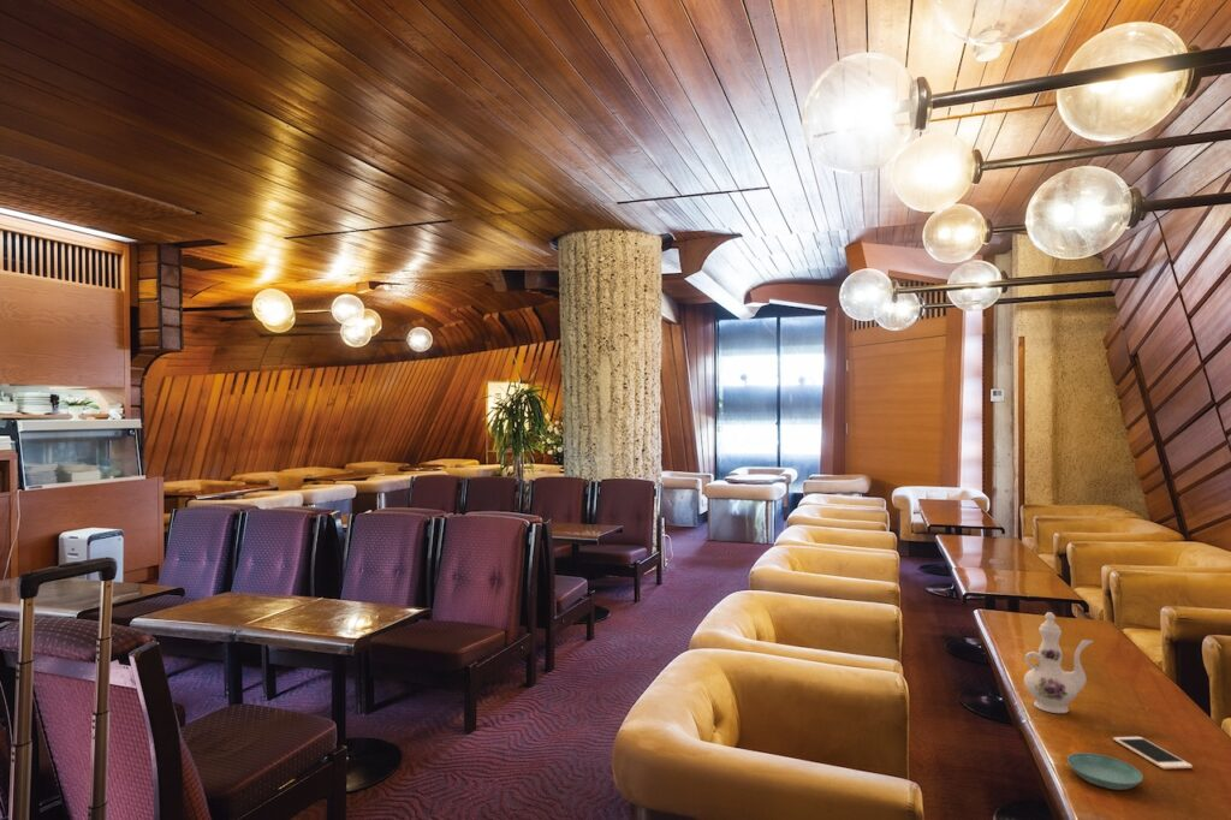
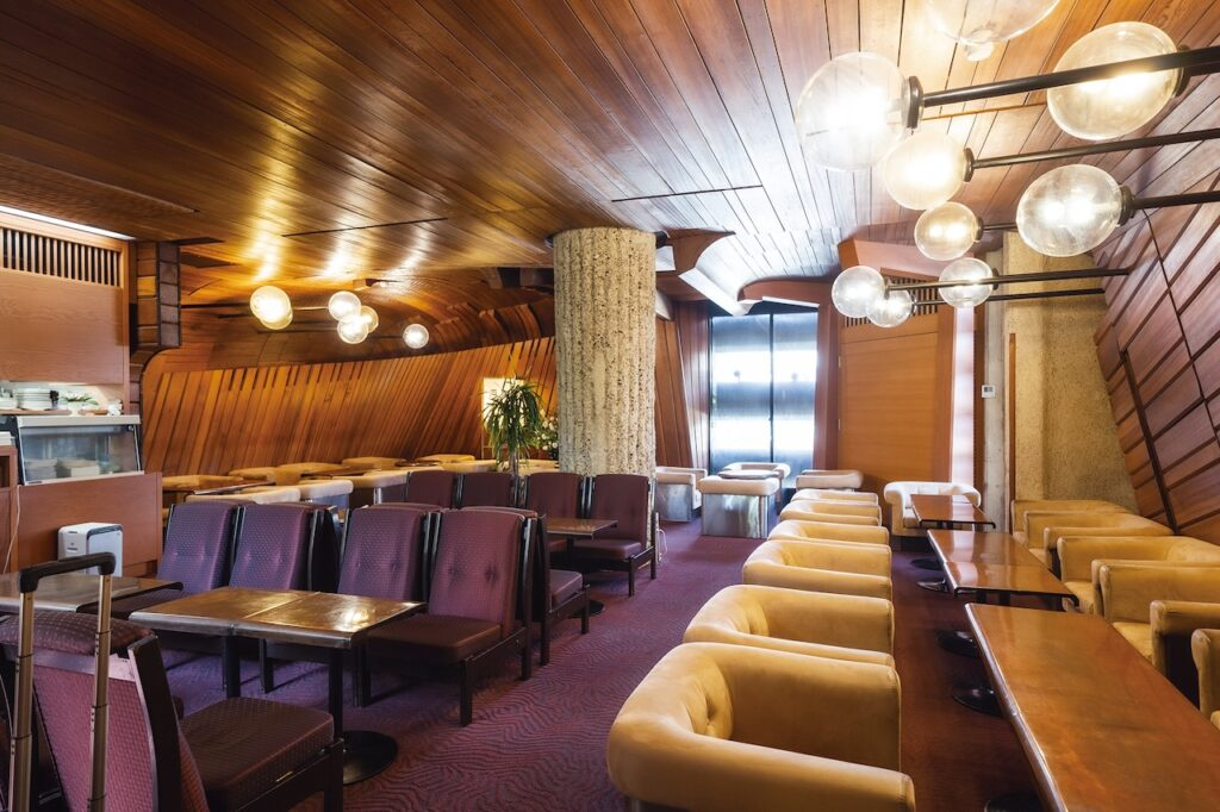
- cell phone [1112,736,1194,770]
- chinaware [1023,611,1094,714]
- saucer [1066,751,1144,791]
